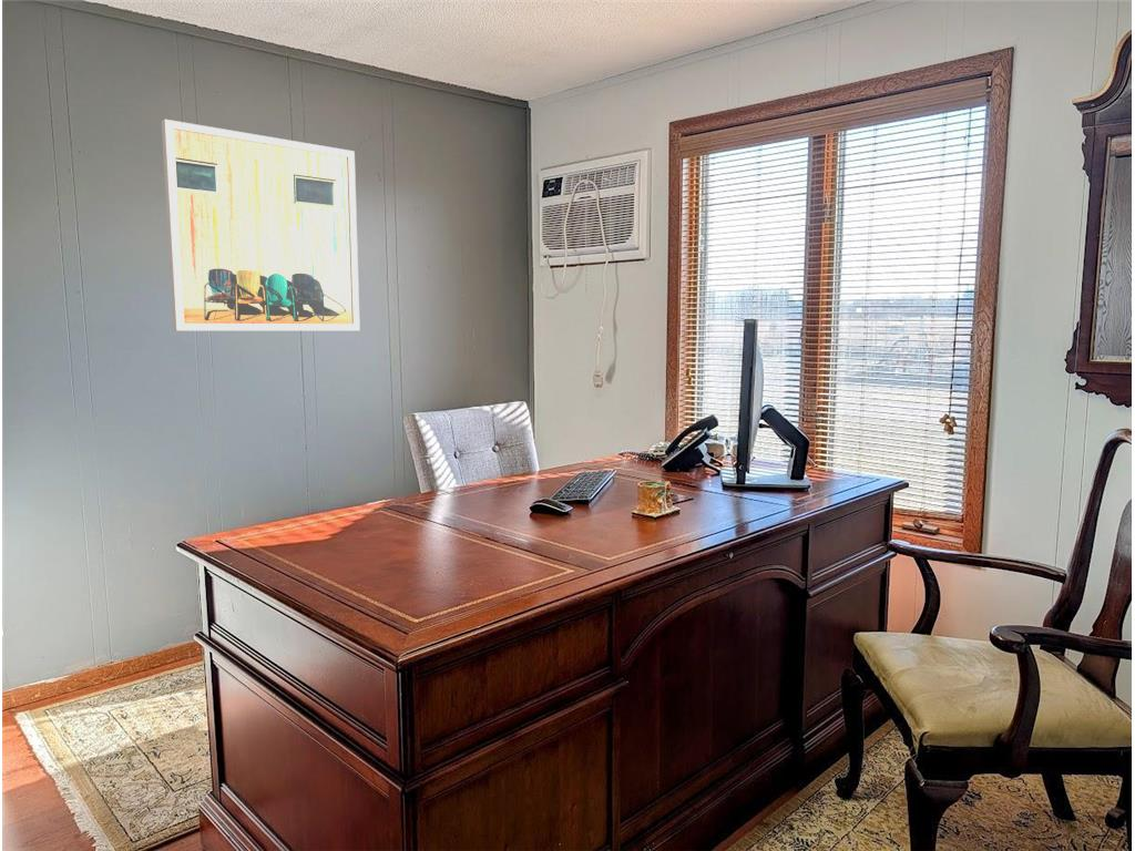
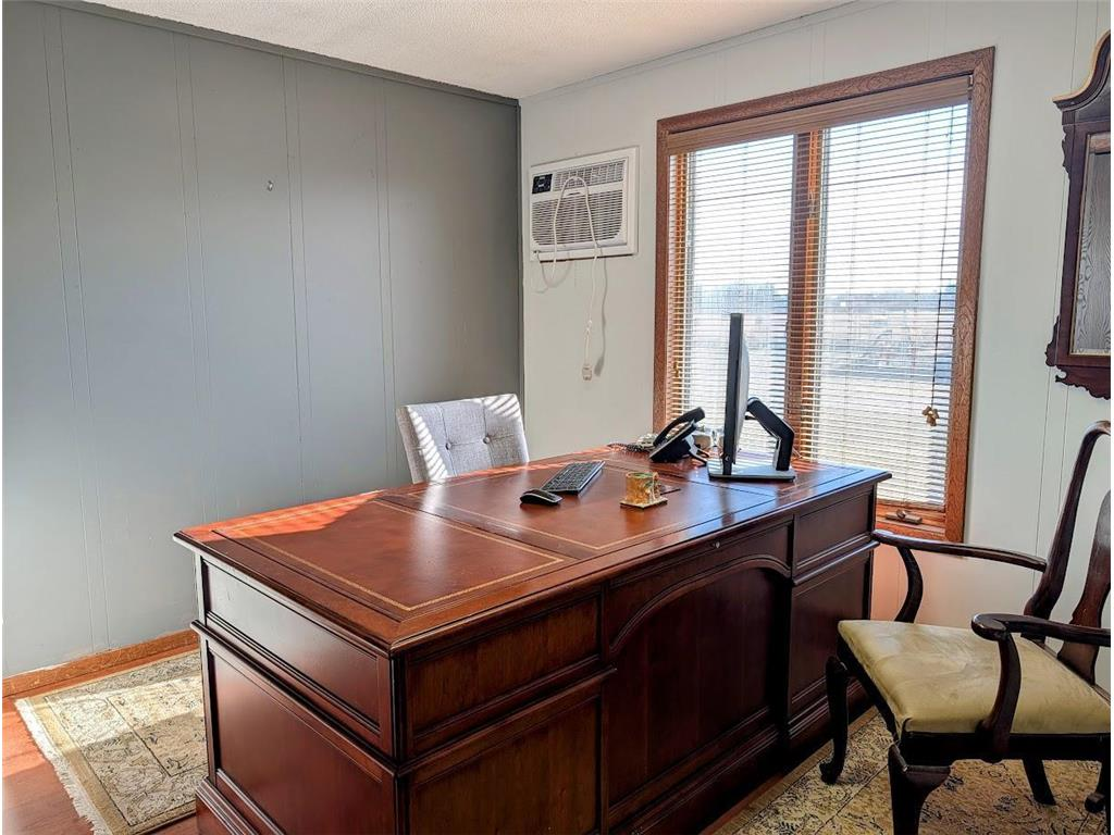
- wall art [161,119,361,331]
